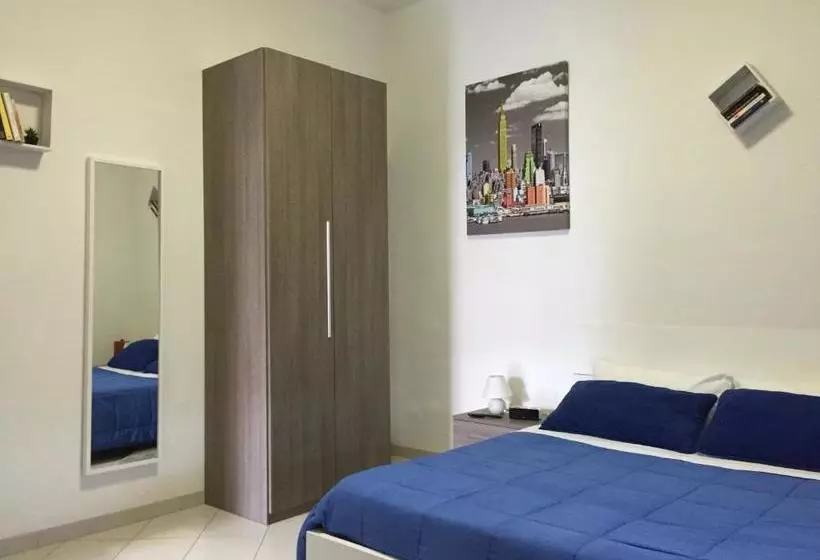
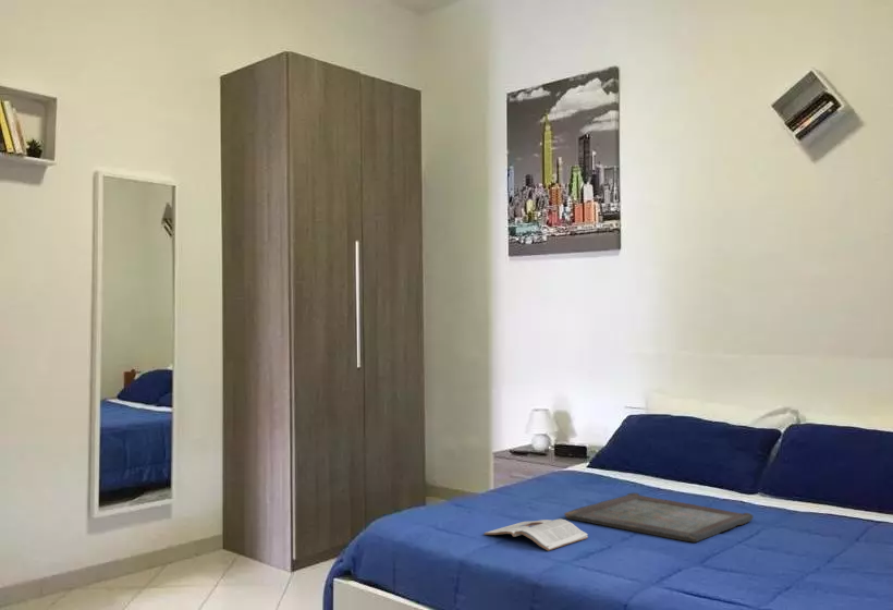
+ magazine [482,517,589,552]
+ serving tray [563,492,755,544]
